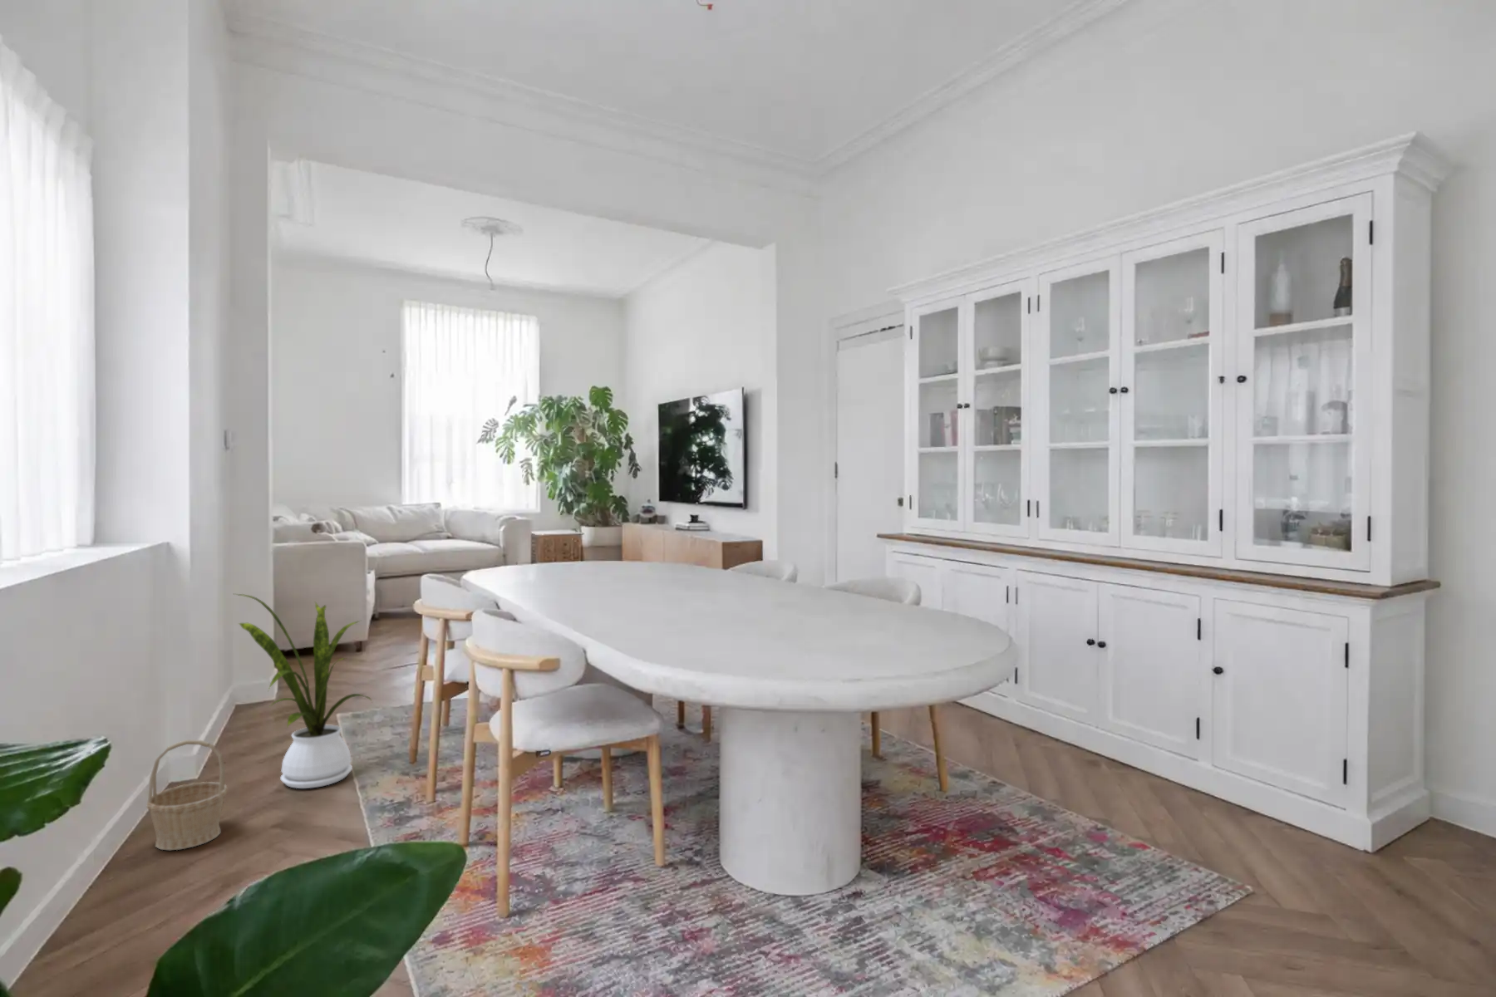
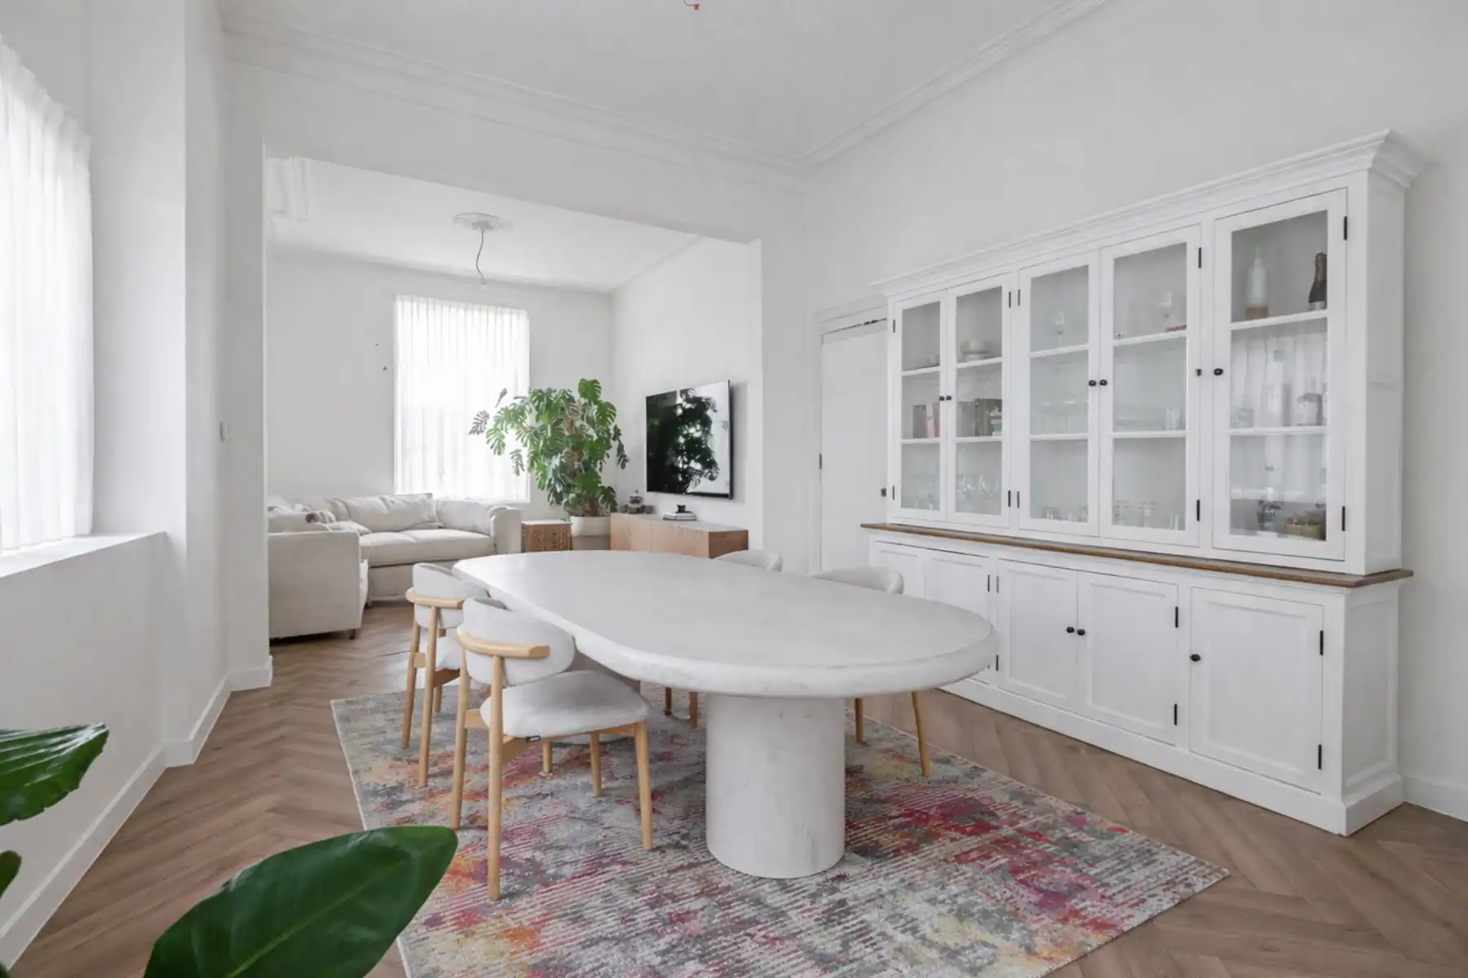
- basket [146,740,228,851]
- house plant [234,593,373,789]
